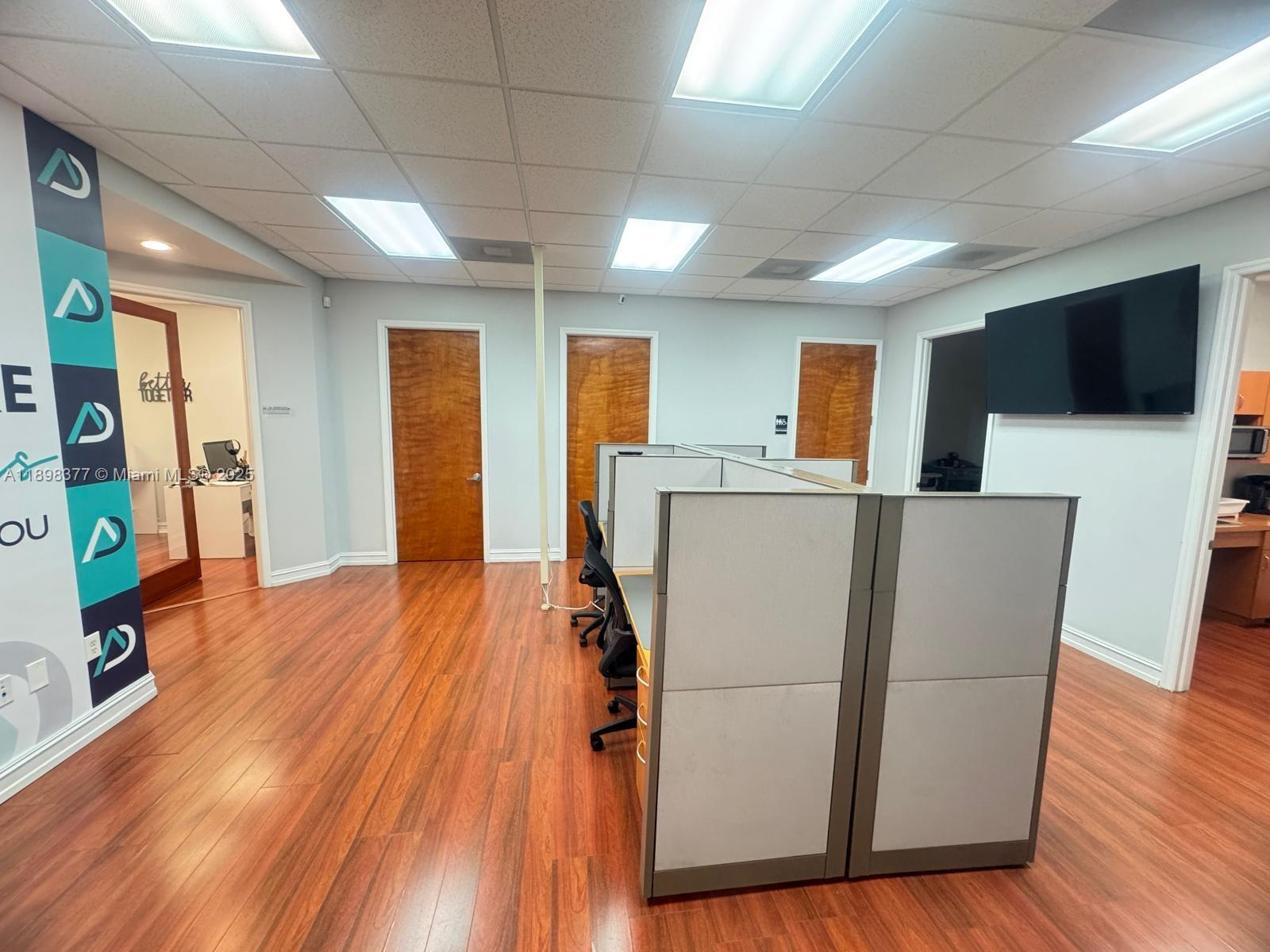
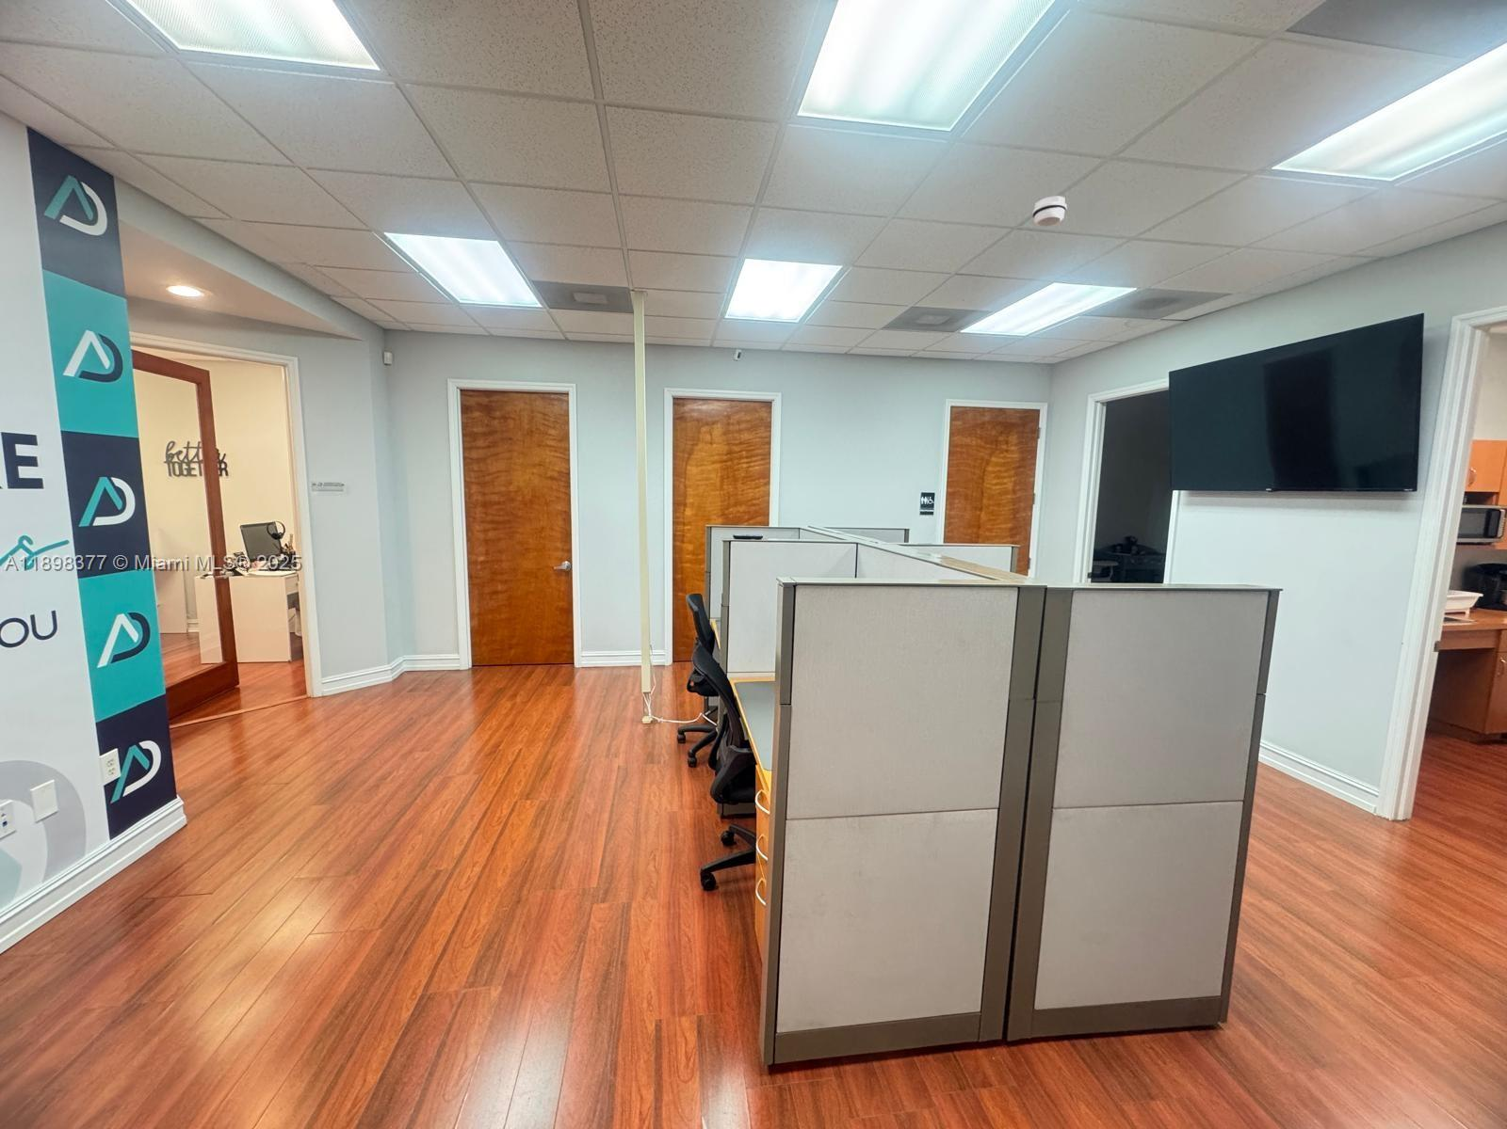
+ smoke detector [1031,194,1068,228]
